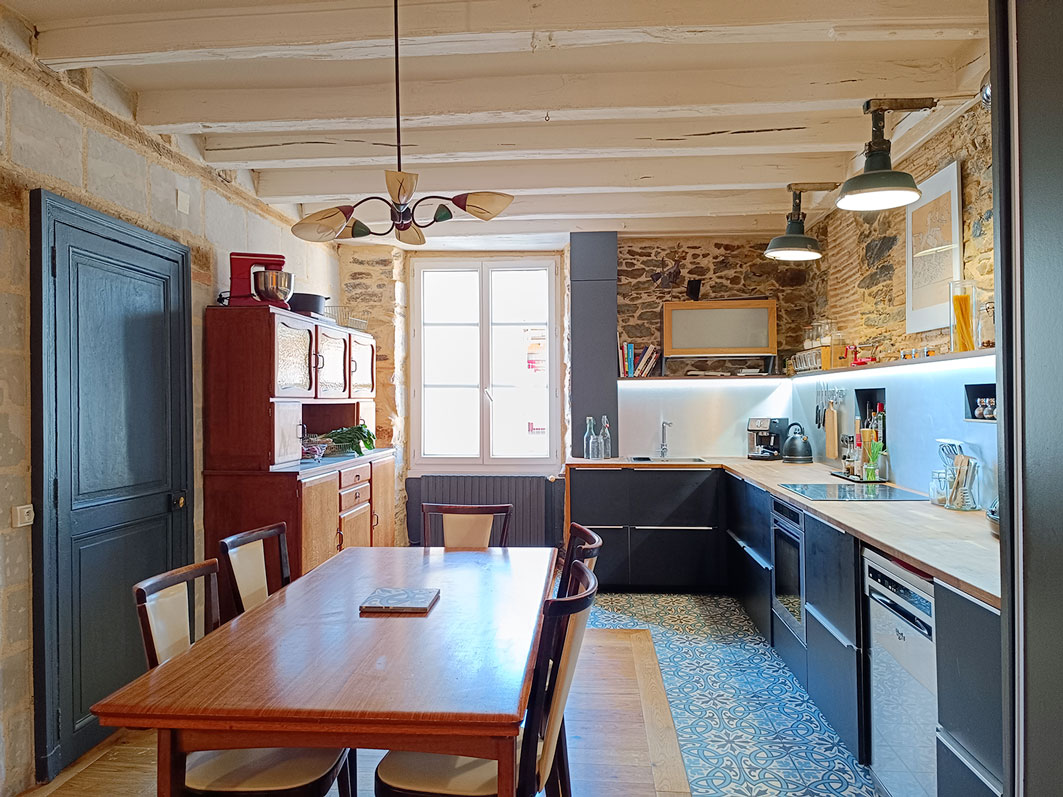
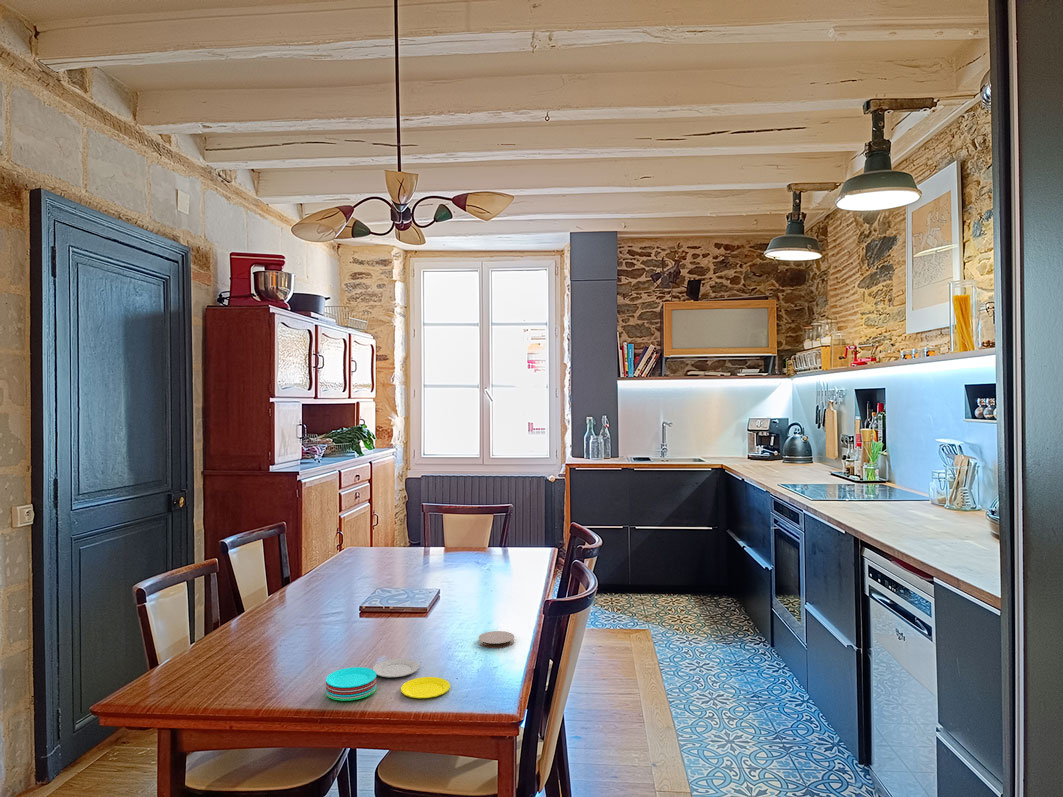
+ plate [325,658,451,701]
+ coaster [478,630,515,649]
